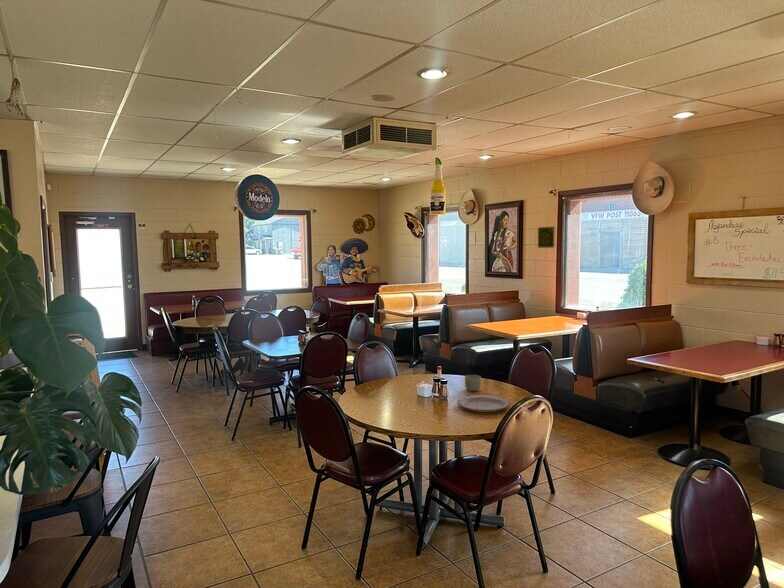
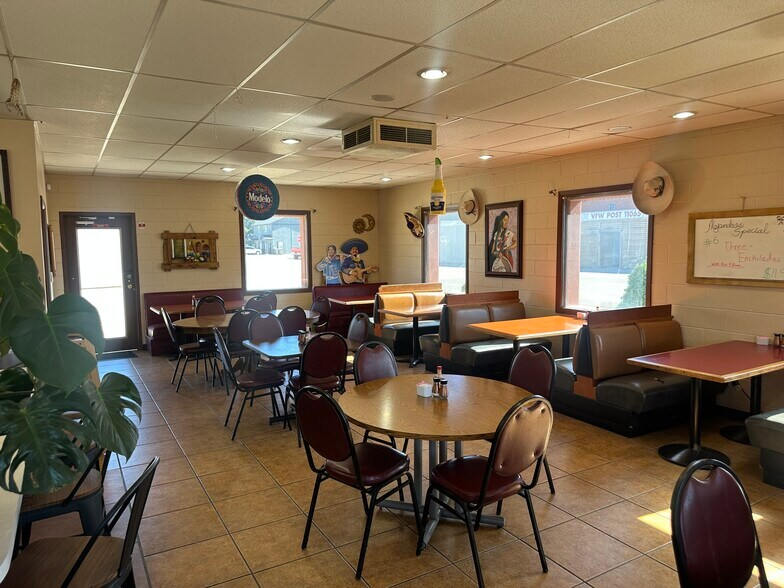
- mug [464,374,482,392]
- decorative tile [537,226,555,249]
- plate [456,394,511,413]
